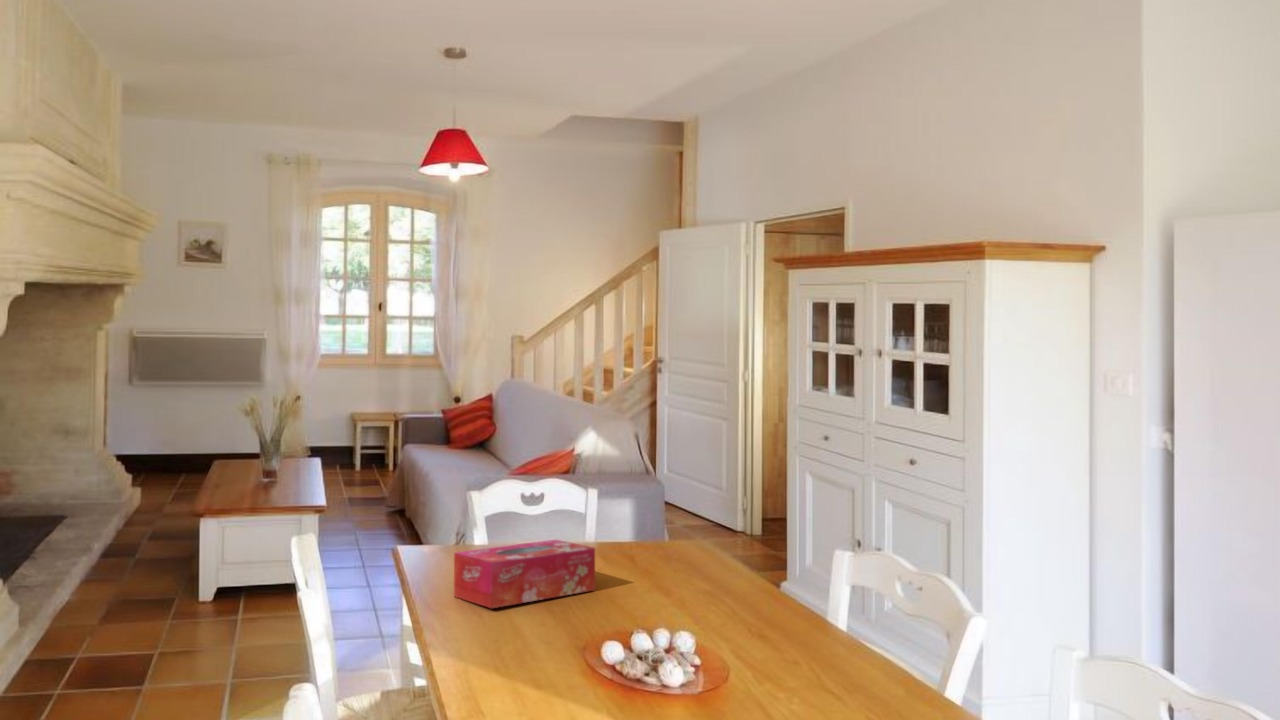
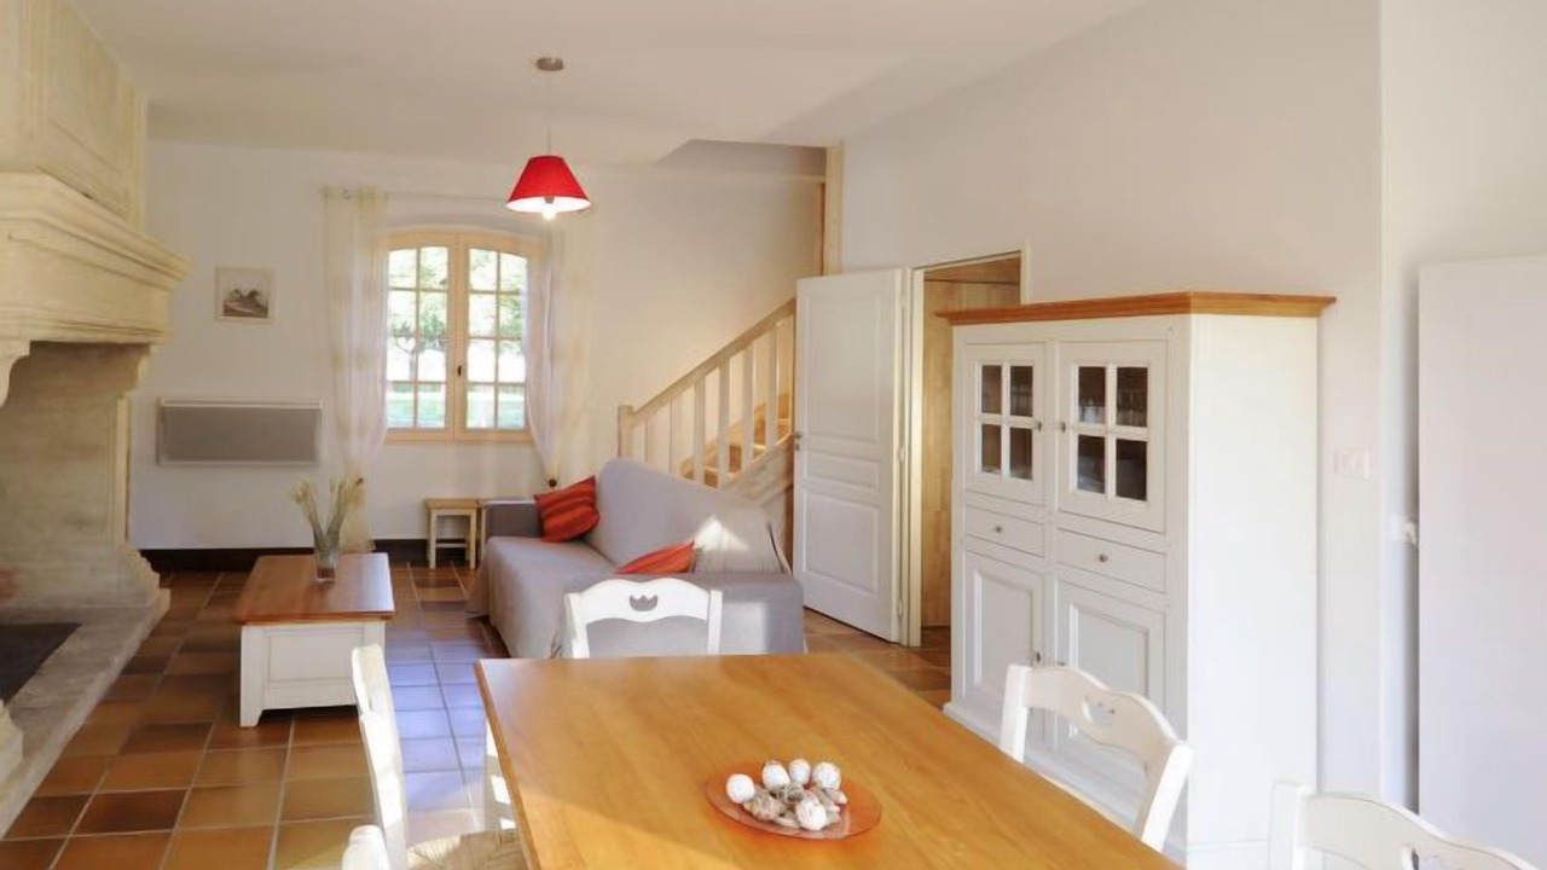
- tissue box [453,539,596,609]
